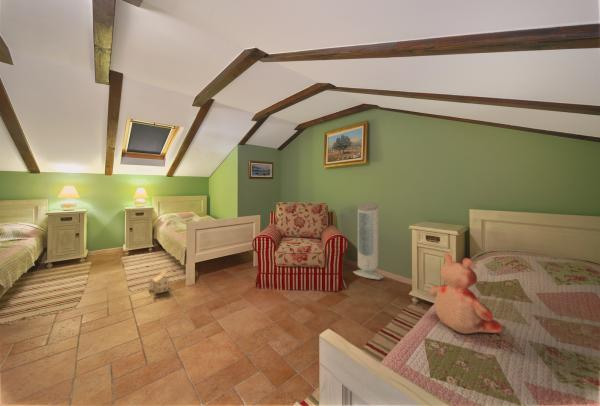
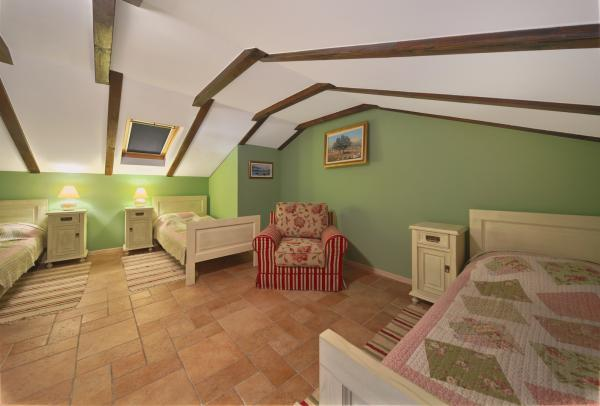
- toy house [148,268,170,296]
- air purifier [352,201,384,281]
- teddy bear [429,252,503,335]
